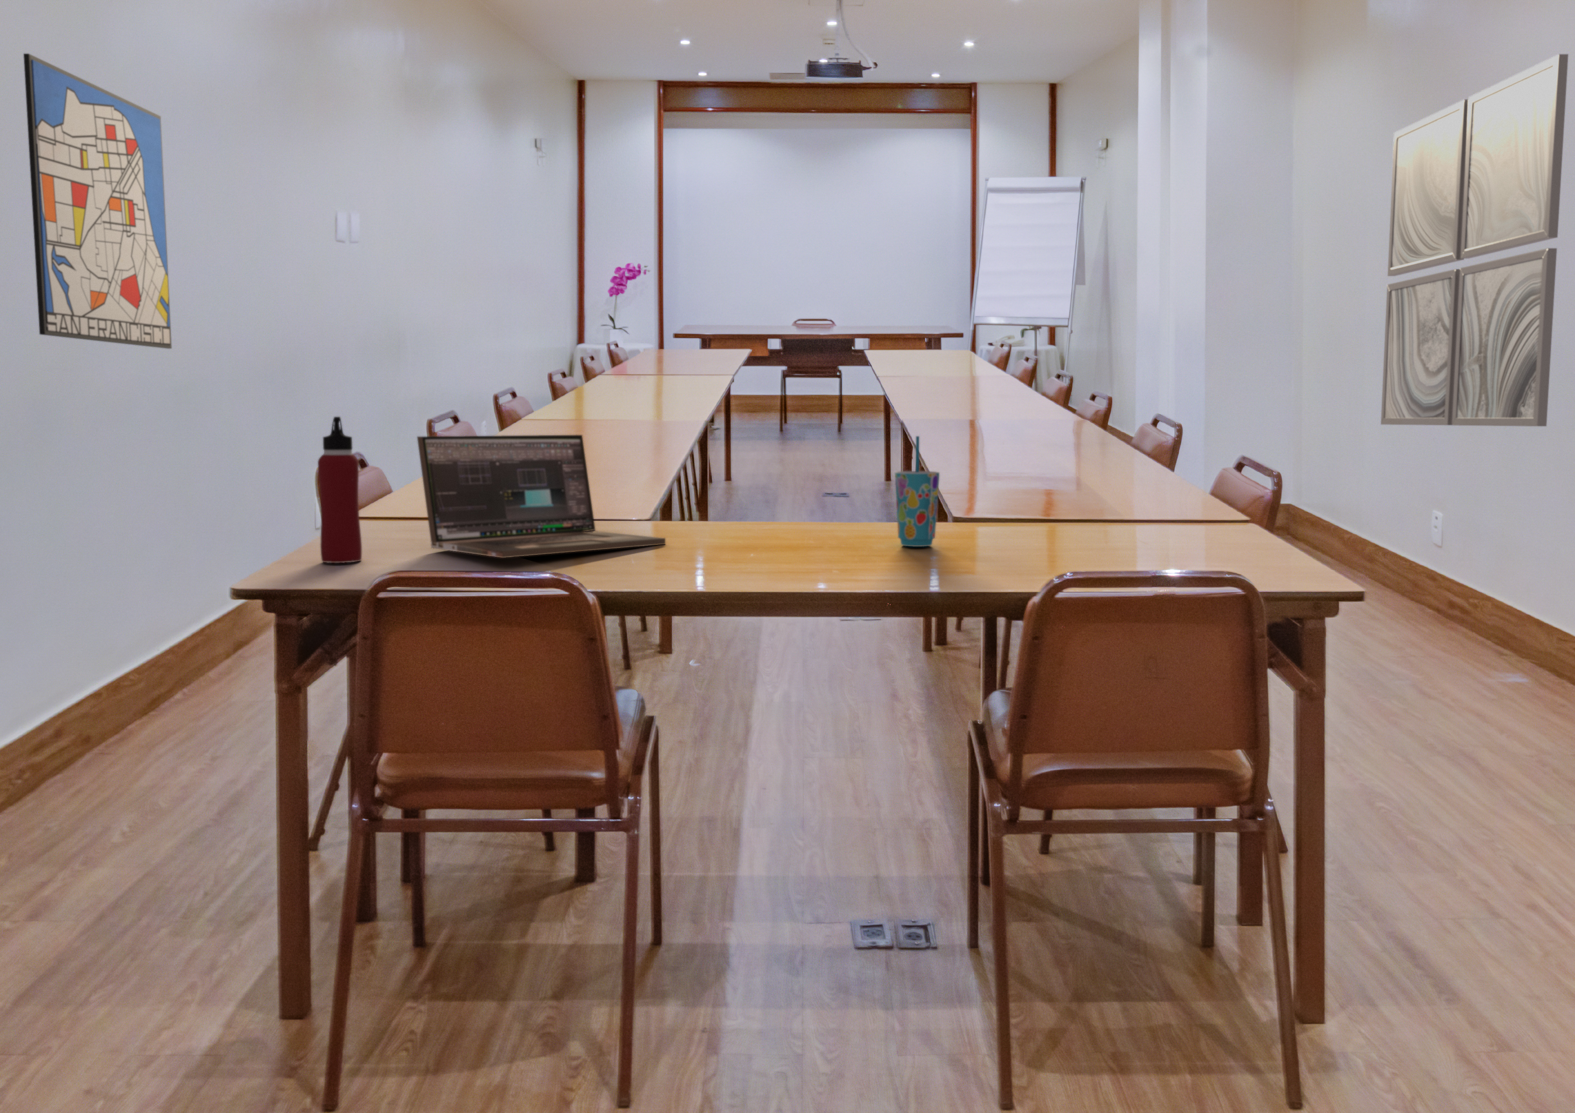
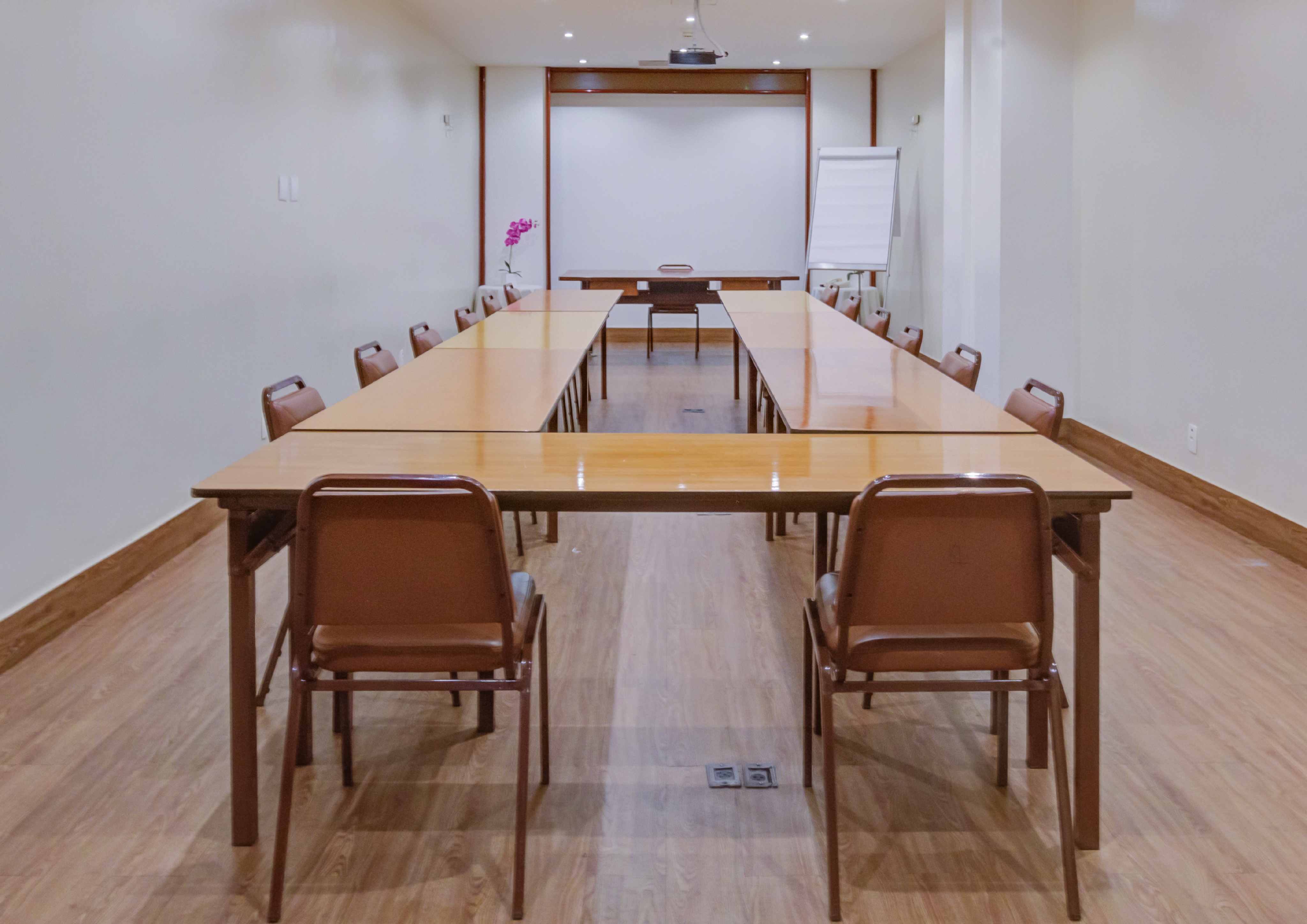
- laptop [417,434,666,558]
- water bottle [317,416,363,564]
- cup [894,436,940,547]
- wall art [23,53,172,349]
- wall art [1381,54,1569,426]
